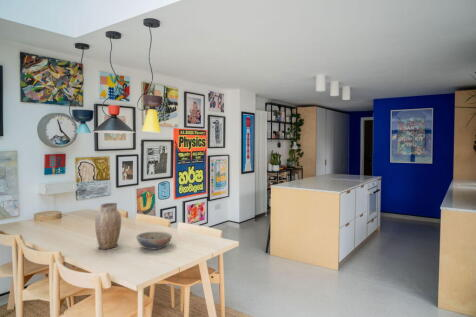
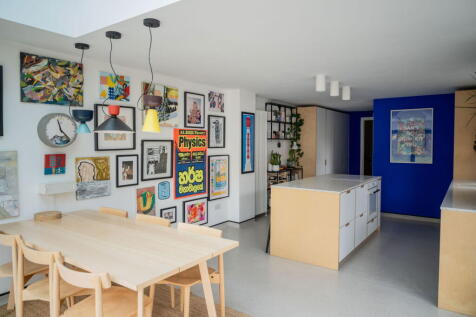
- bowl [136,231,173,251]
- vase [94,202,122,250]
